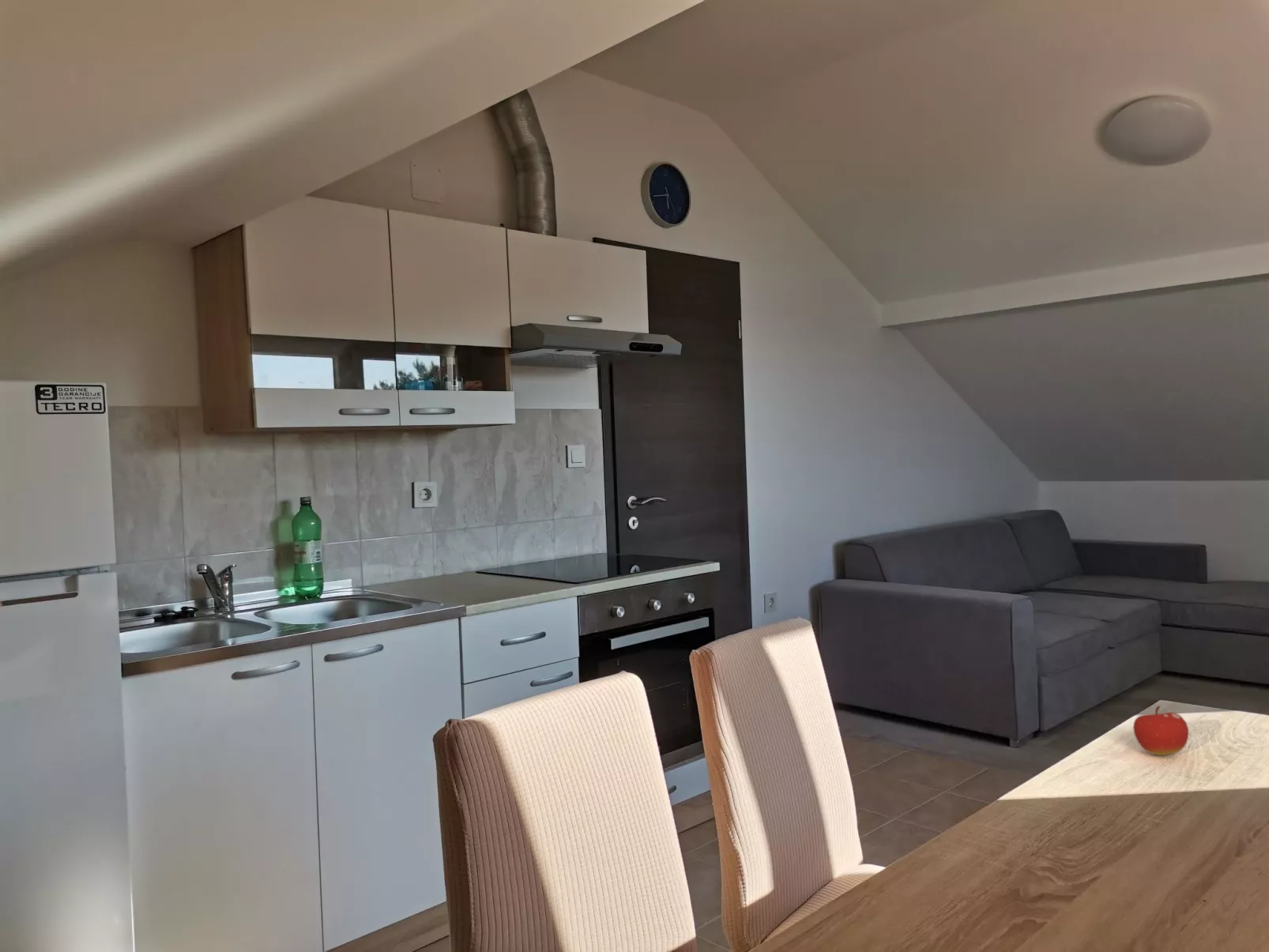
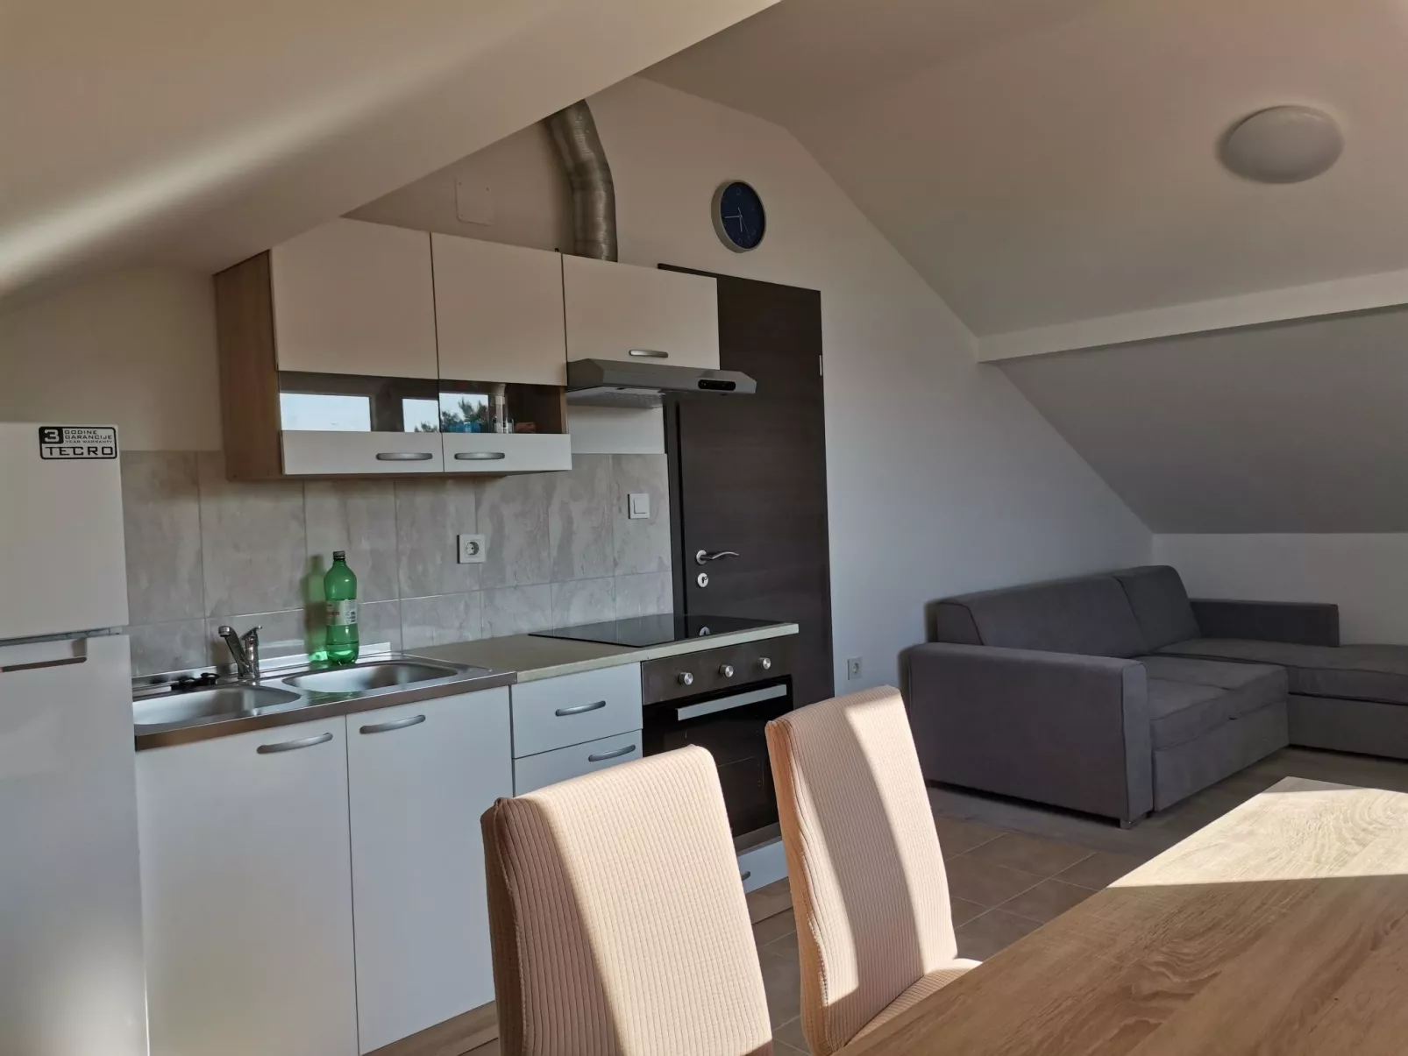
- fruit [1132,706,1189,756]
